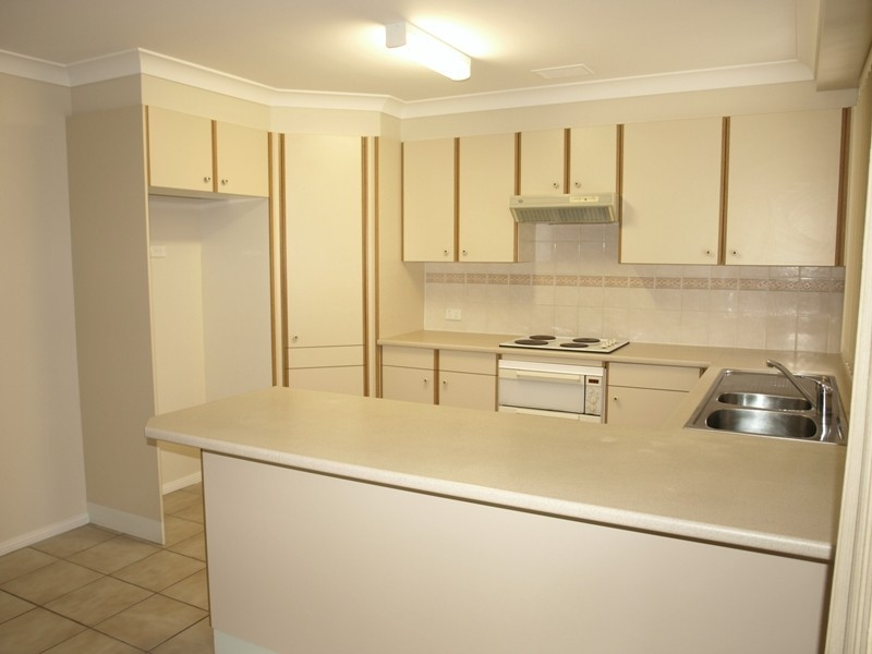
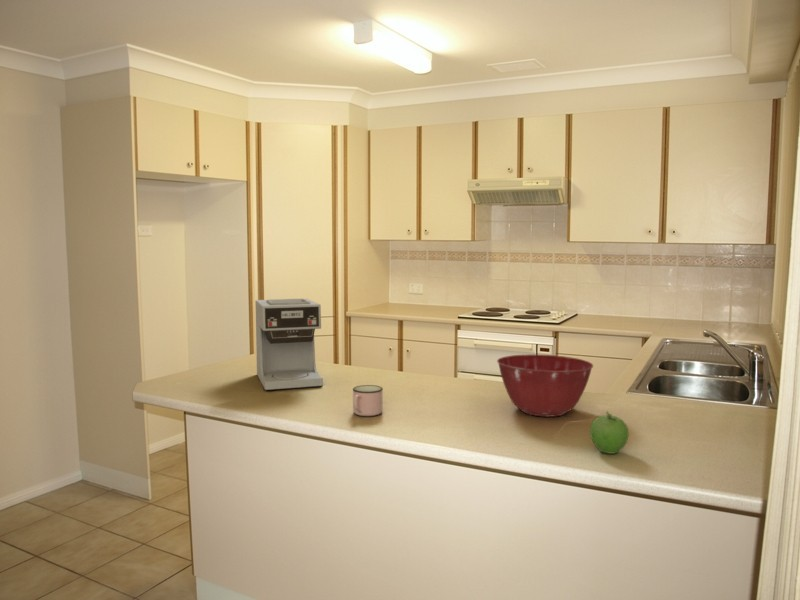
+ coffee maker [254,298,324,391]
+ mug [352,384,384,417]
+ fruit [589,410,630,455]
+ mixing bowl [496,354,594,418]
